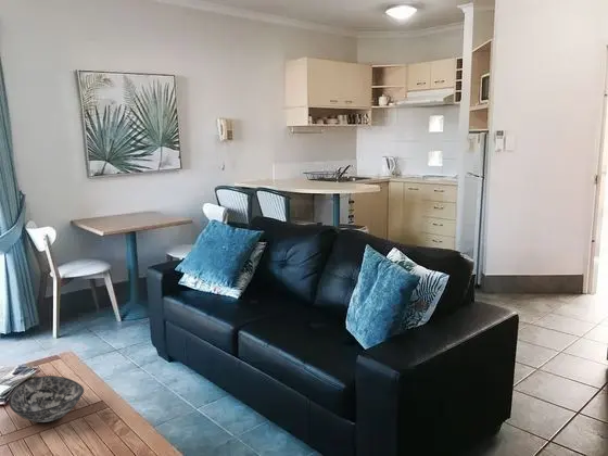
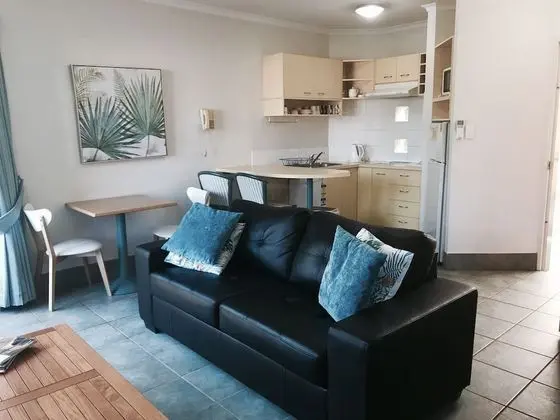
- bowl [8,375,85,423]
